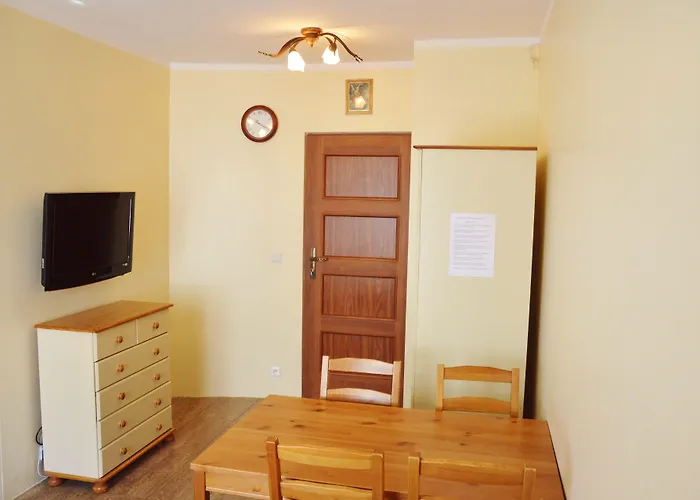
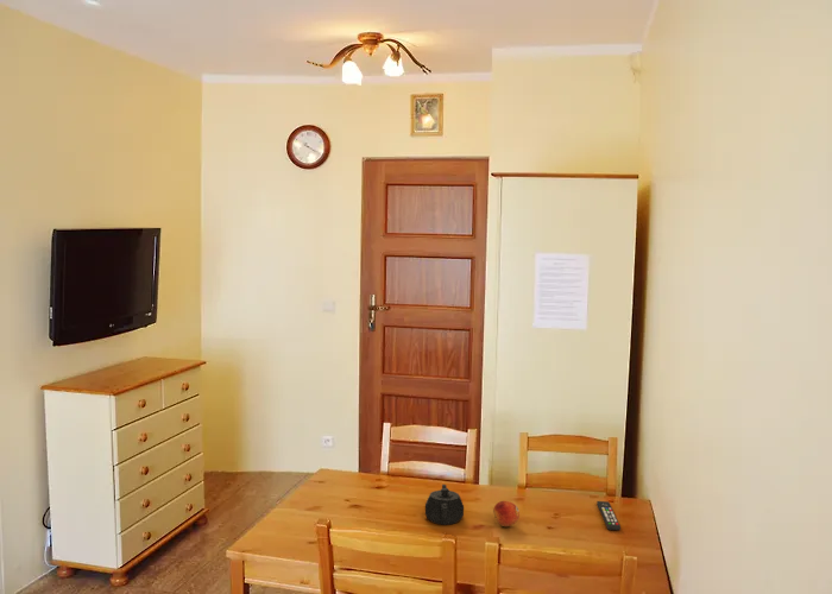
+ teapot [424,484,465,526]
+ remote control [595,500,622,531]
+ fruit [492,500,521,527]
